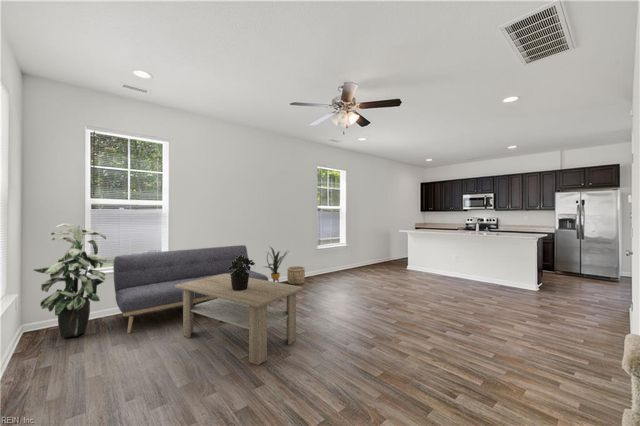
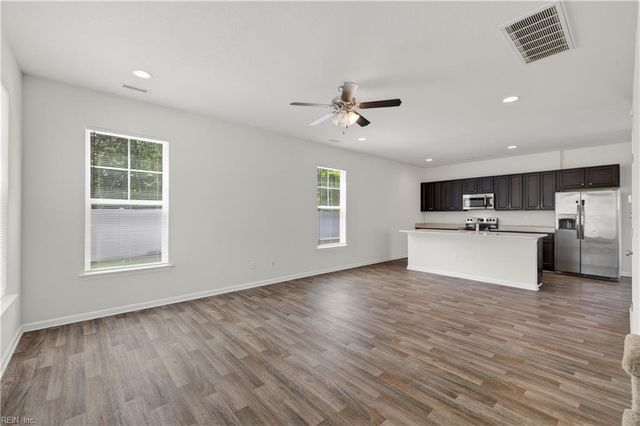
- wooden bucket [286,265,306,285]
- sofa [112,244,270,335]
- potted plant [229,254,256,291]
- house plant [264,245,289,283]
- indoor plant [31,222,108,338]
- coffee table [175,274,304,366]
